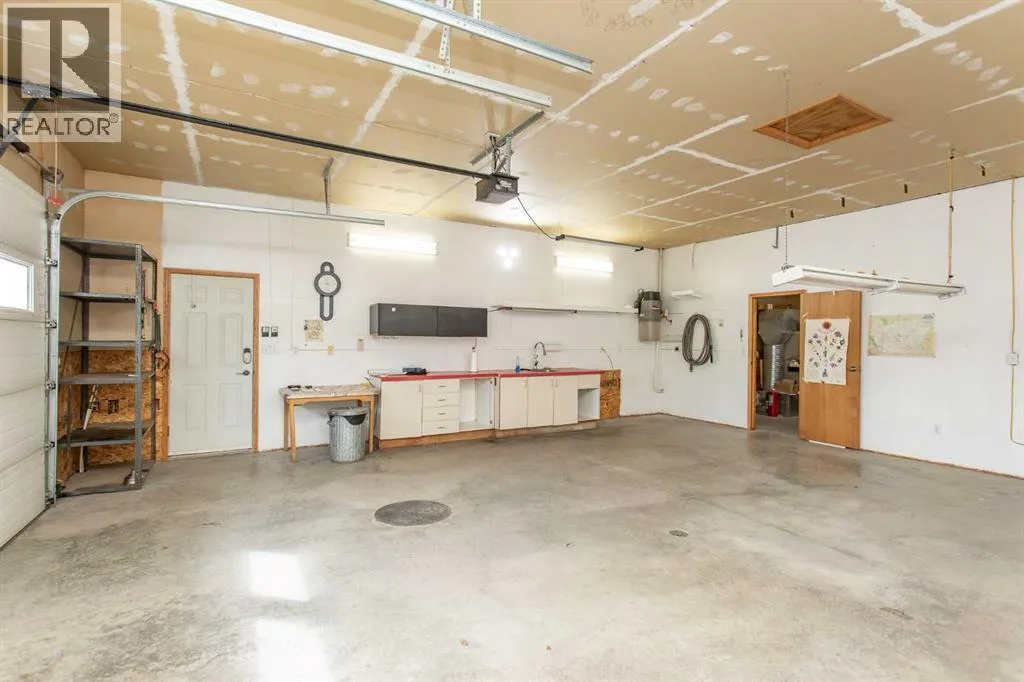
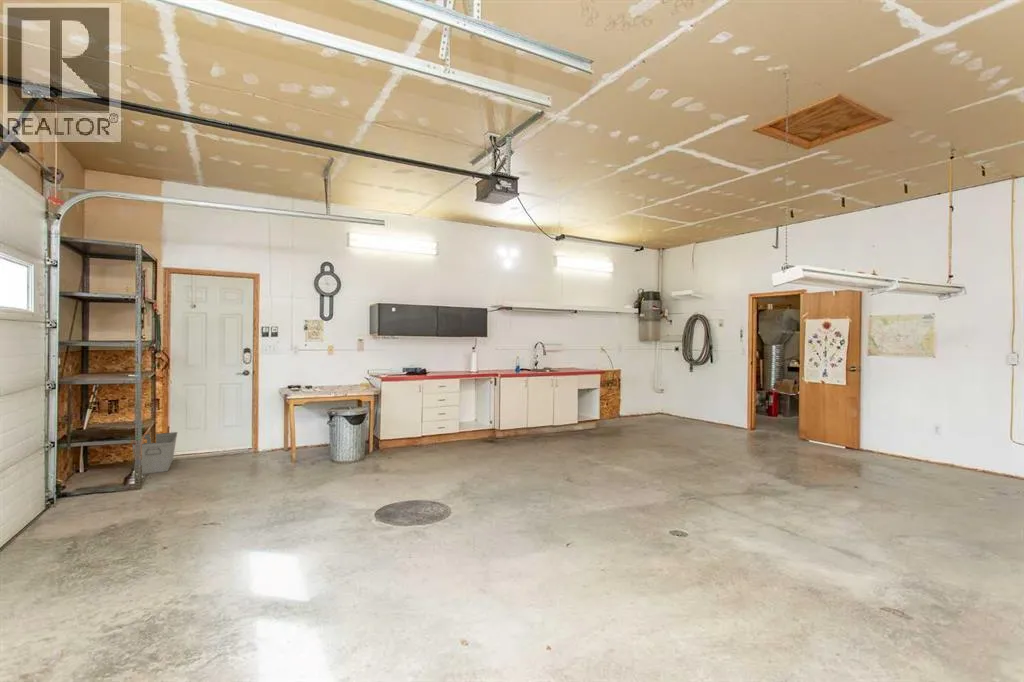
+ storage bin [131,431,178,475]
